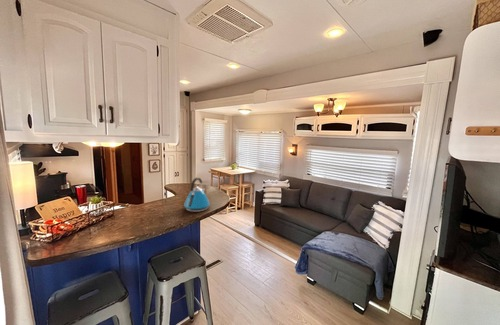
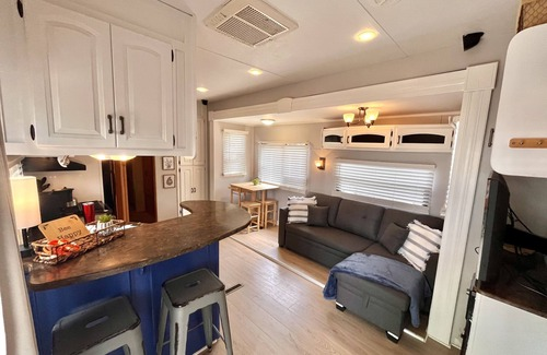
- kettle [183,176,211,213]
